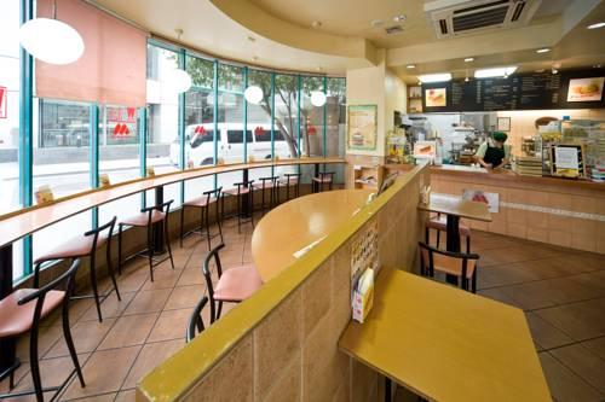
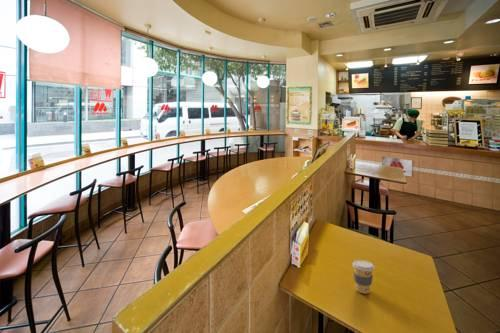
+ coffee cup [351,259,376,295]
